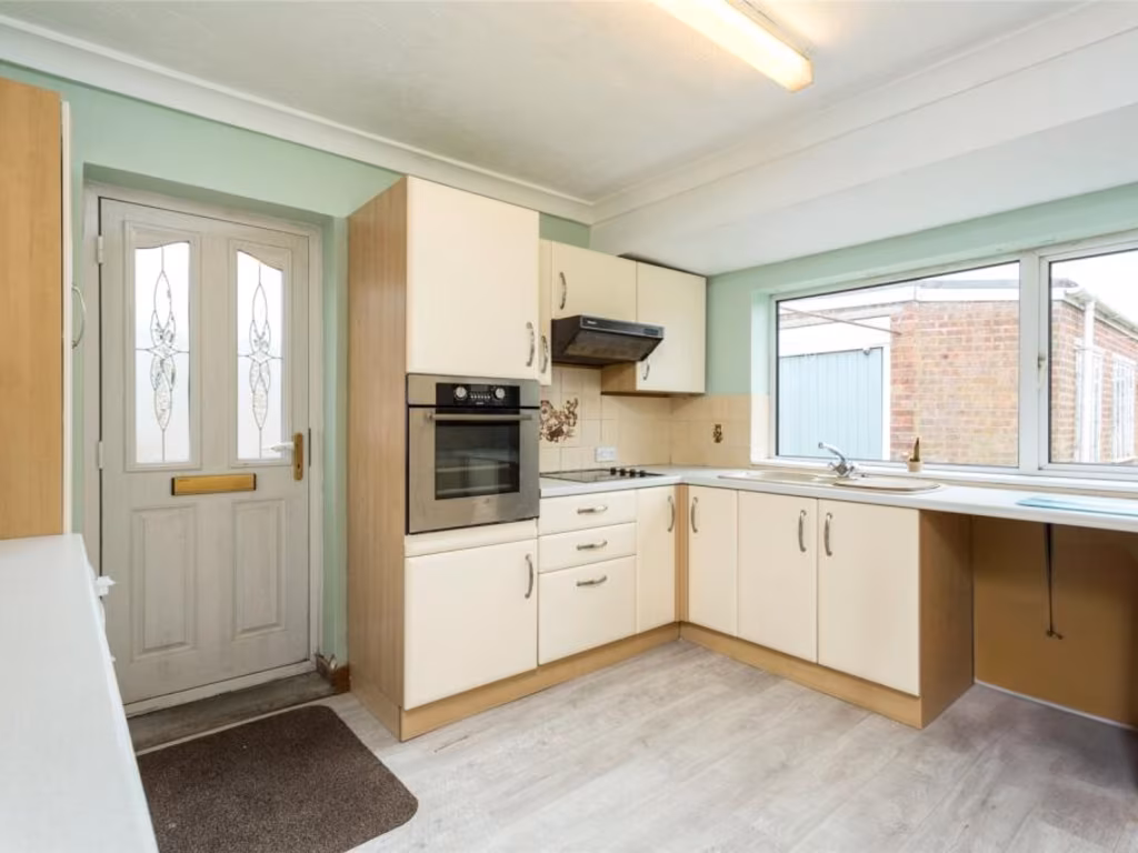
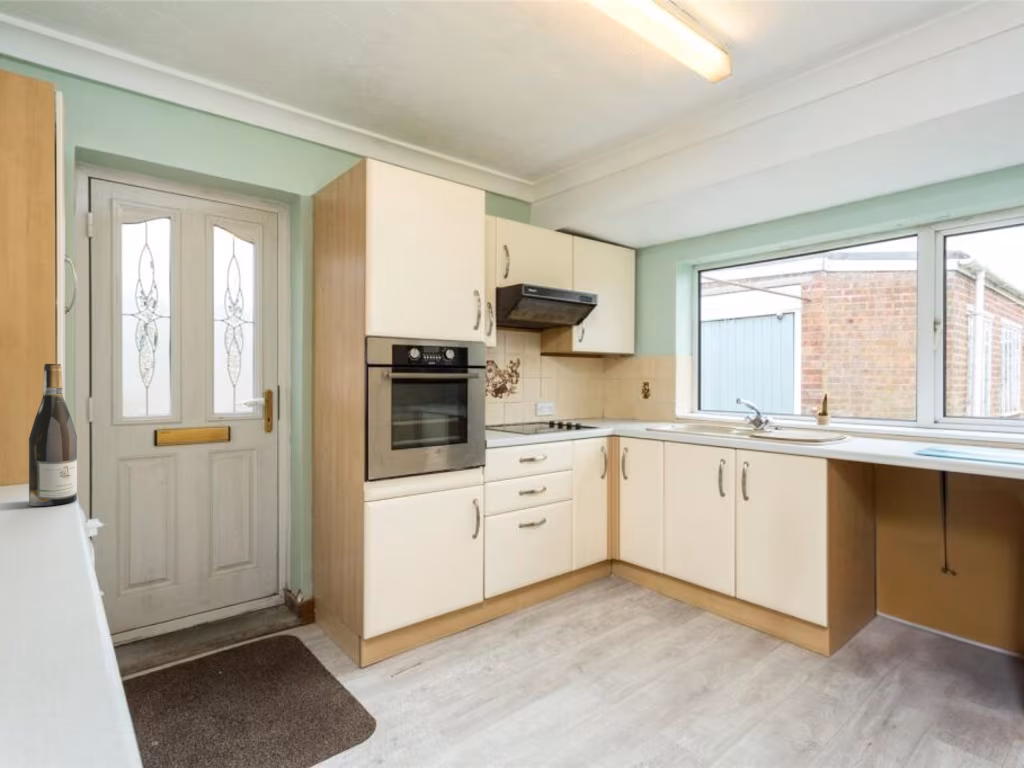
+ wine bottle [28,363,78,507]
